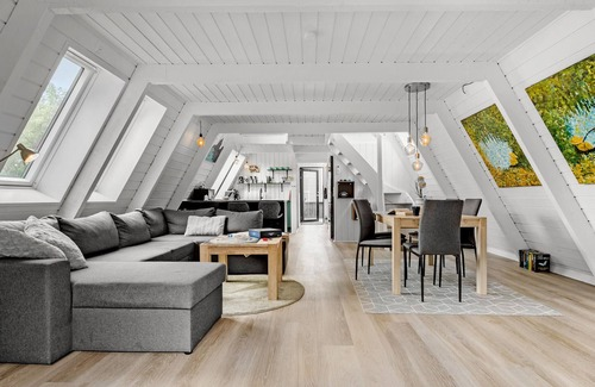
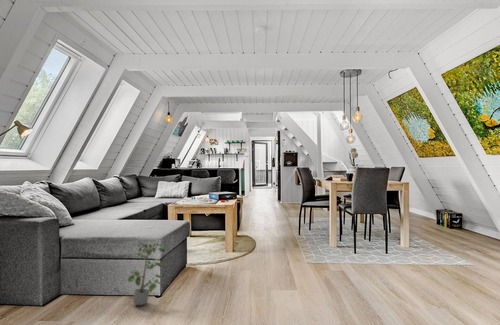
+ potted plant [127,241,166,306]
